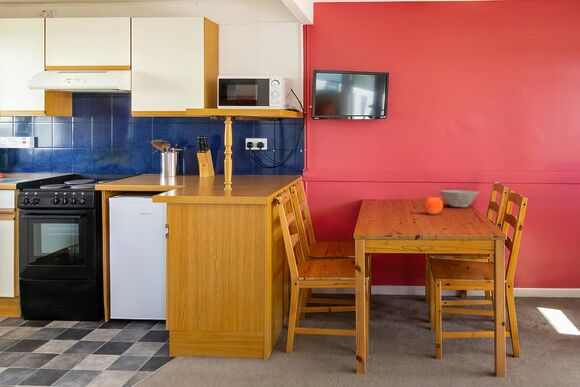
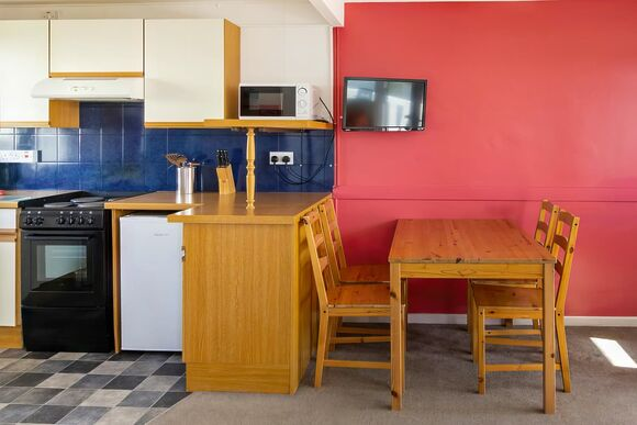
- fruit [423,195,444,215]
- bowl [439,189,480,208]
